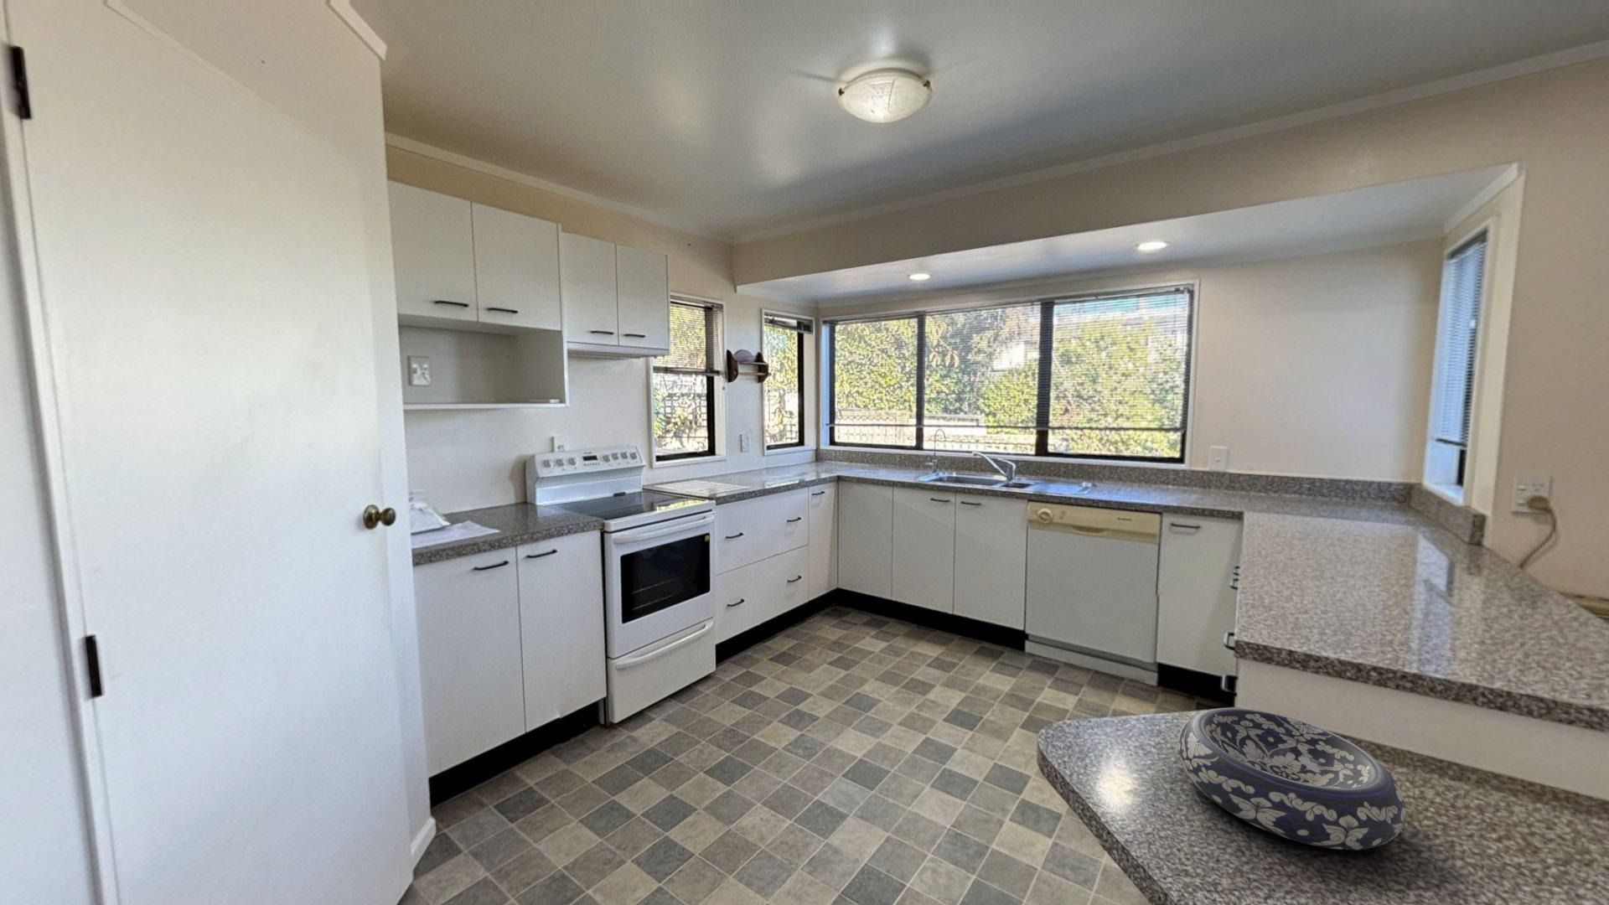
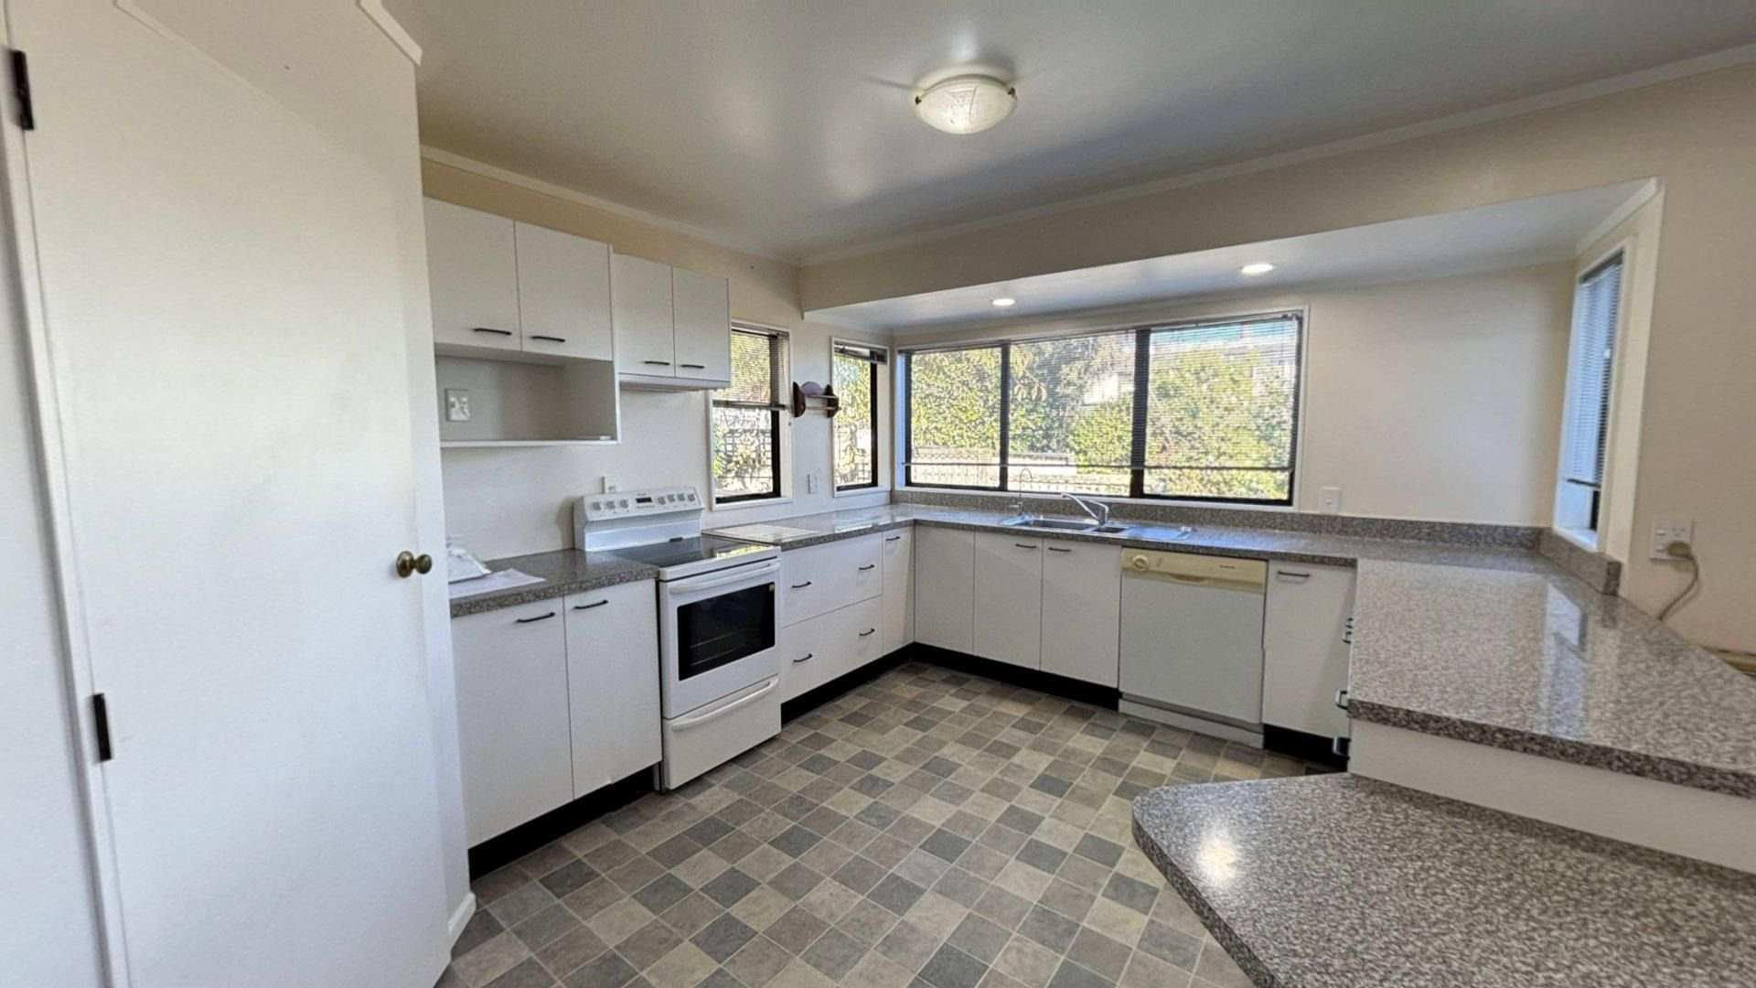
- decorative bowl [1177,707,1407,851]
